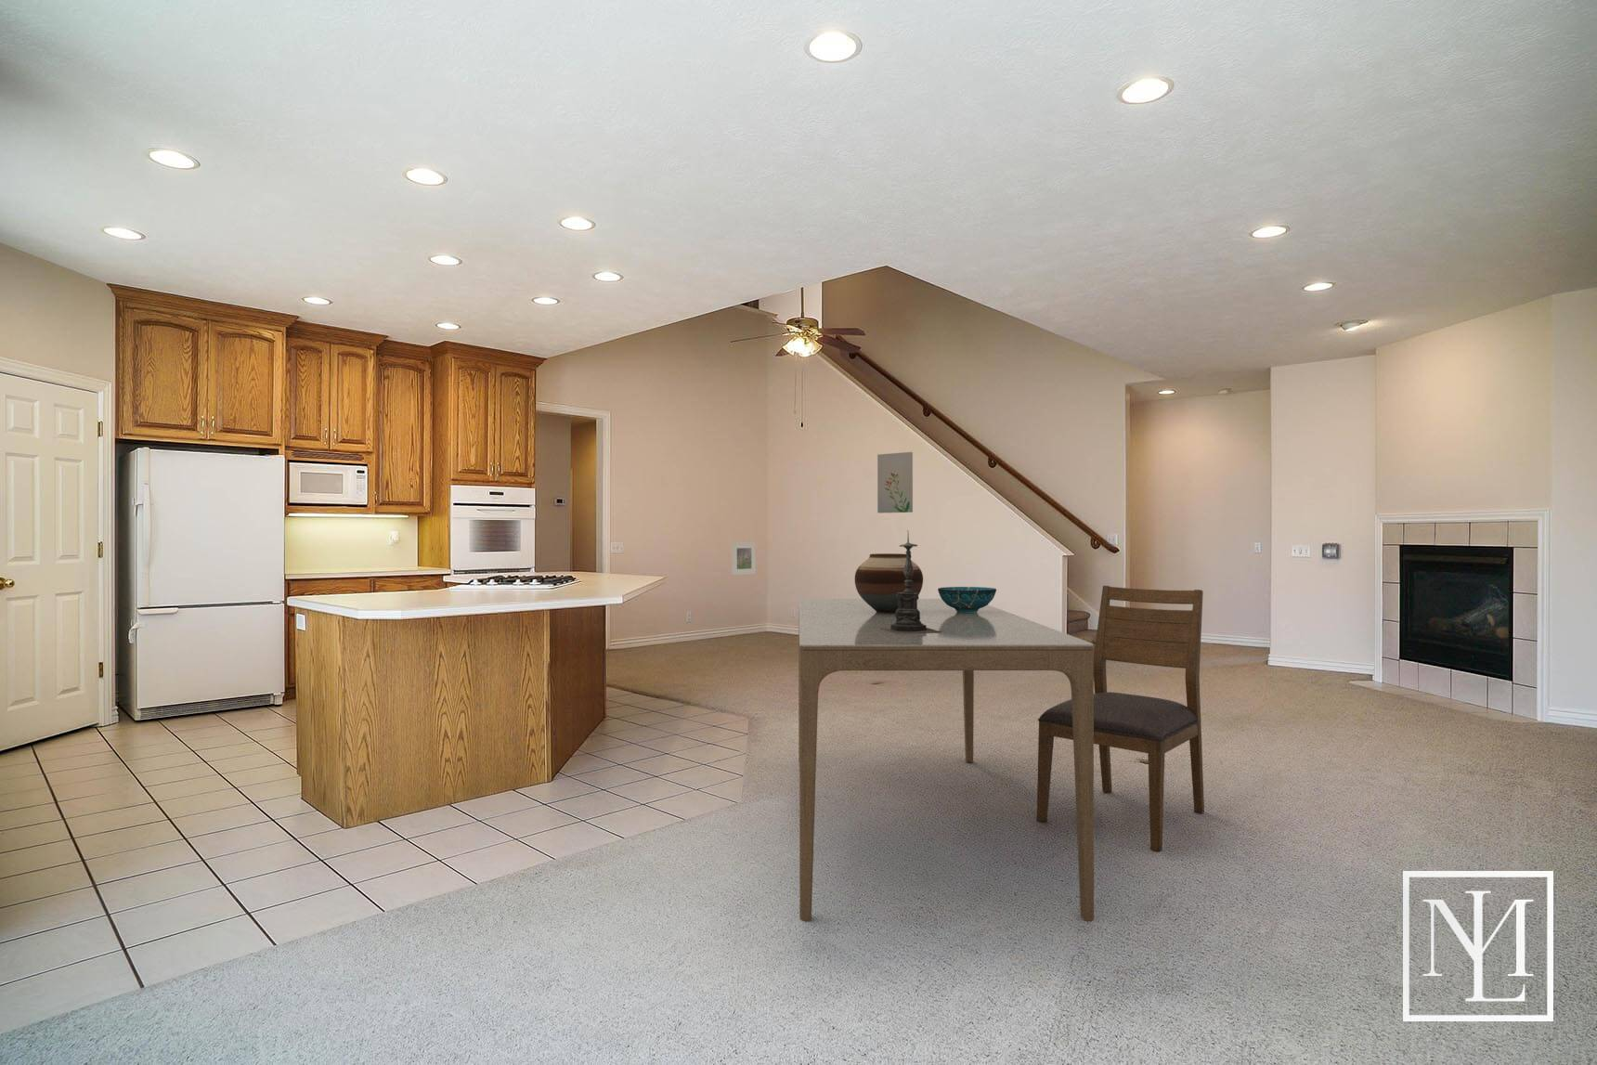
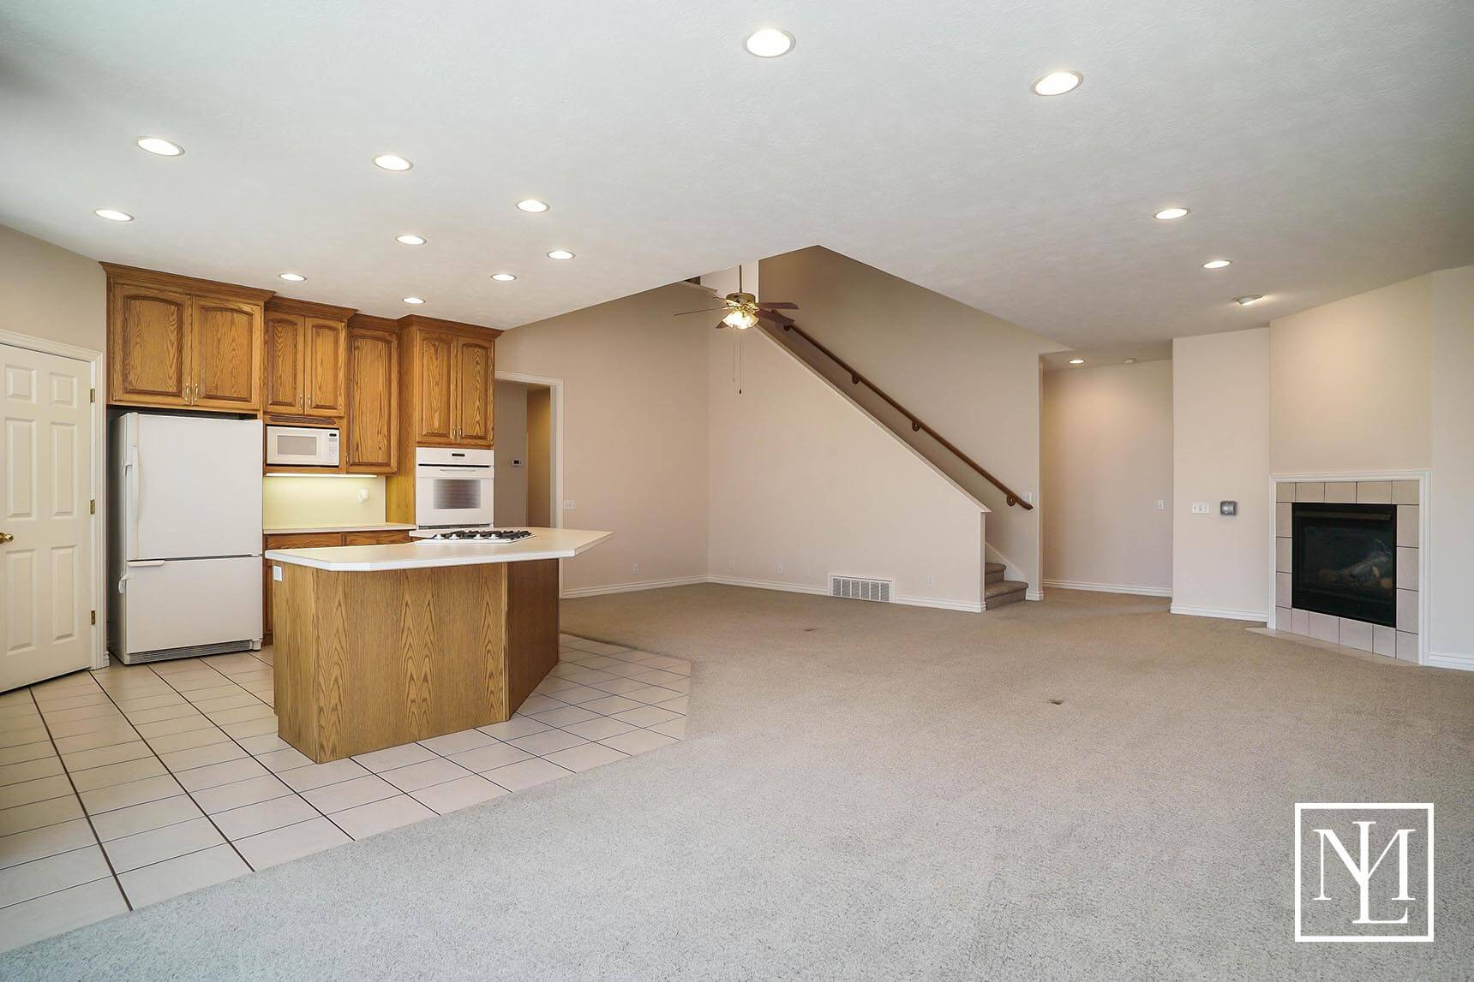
- candle holder [880,529,941,635]
- vase [854,553,923,613]
- decorative bowl [936,586,997,613]
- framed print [731,541,757,575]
- chair [1036,585,1205,852]
- wall art [877,452,914,513]
- dining table [797,598,1094,922]
